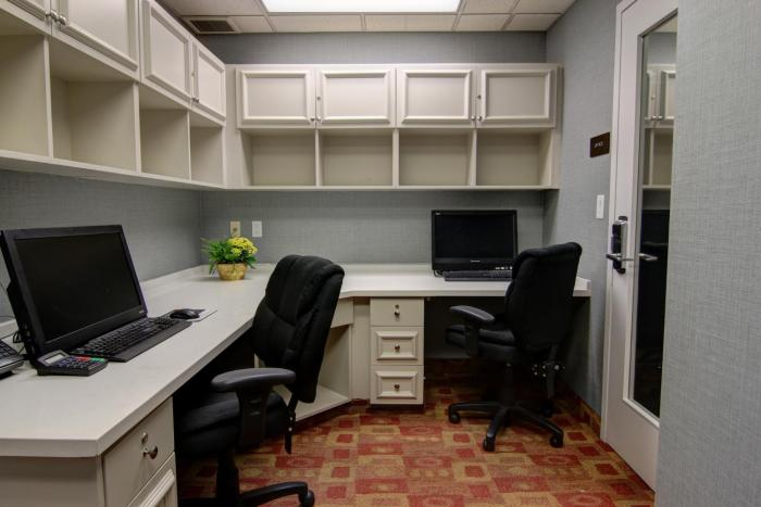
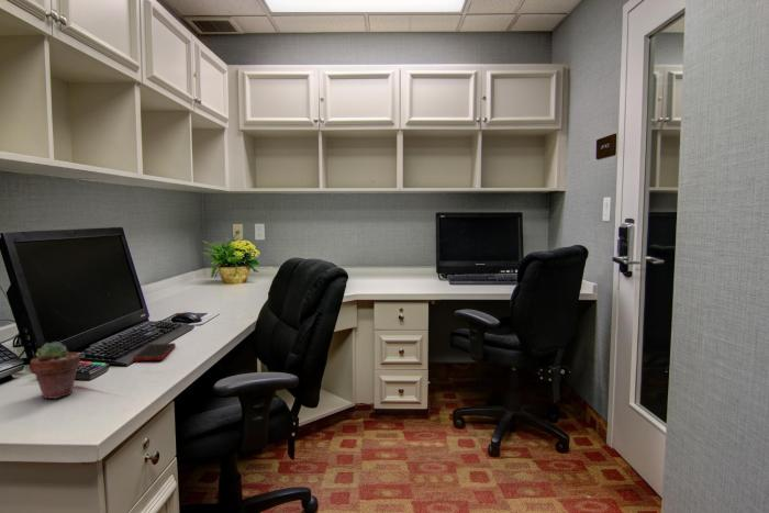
+ potted succulent [30,341,81,400]
+ cell phone [132,342,177,363]
